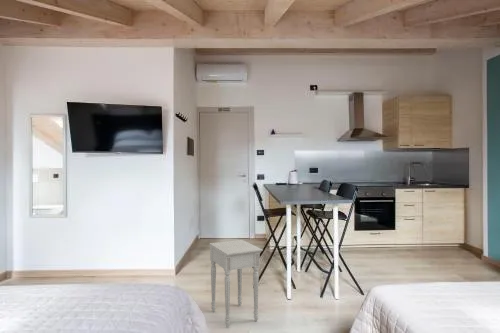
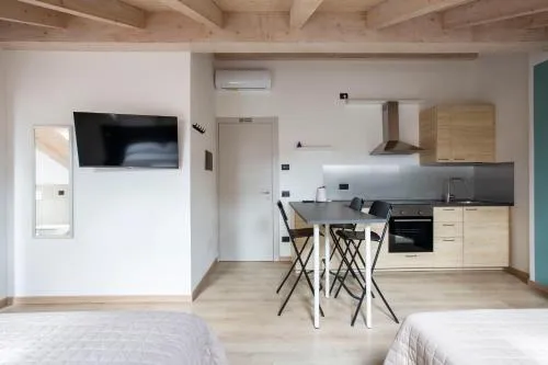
- nightstand [209,239,264,329]
